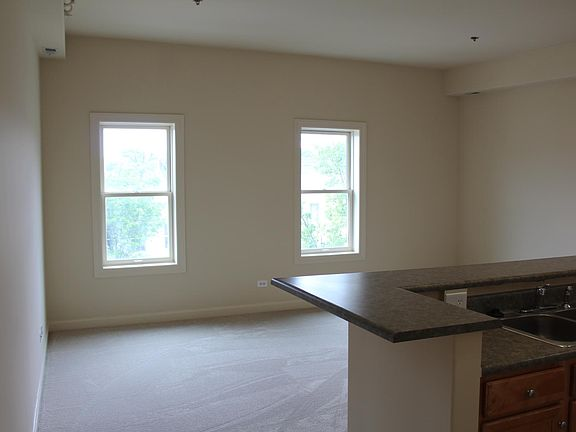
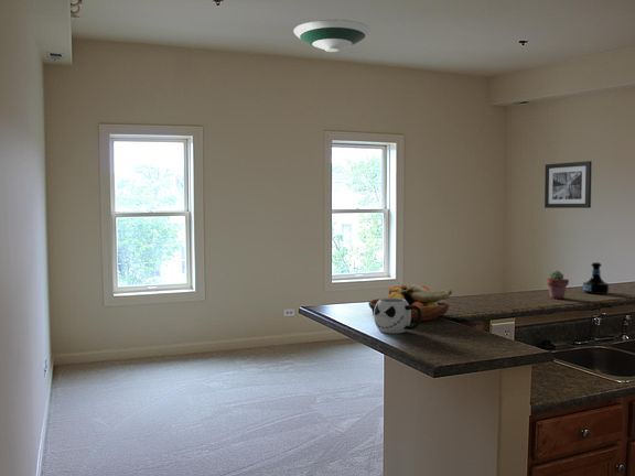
+ potted succulent [546,270,570,300]
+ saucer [292,19,373,53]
+ wall art [543,160,593,209]
+ tequila bottle [582,261,611,295]
+ fruit bowl [367,283,453,323]
+ mug [373,298,421,335]
